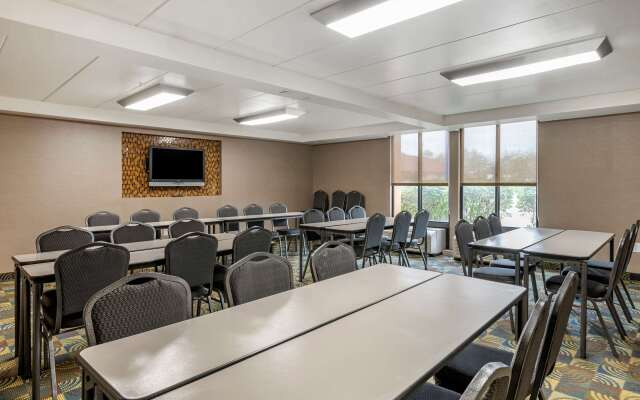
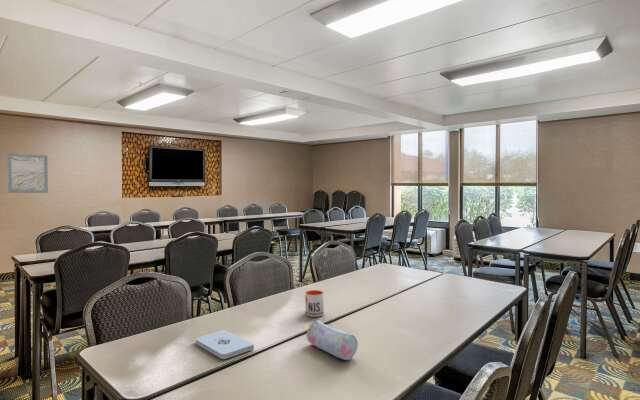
+ mug [304,289,325,318]
+ wall art [7,152,49,194]
+ notepad [195,329,255,360]
+ pencil case [305,319,359,361]
